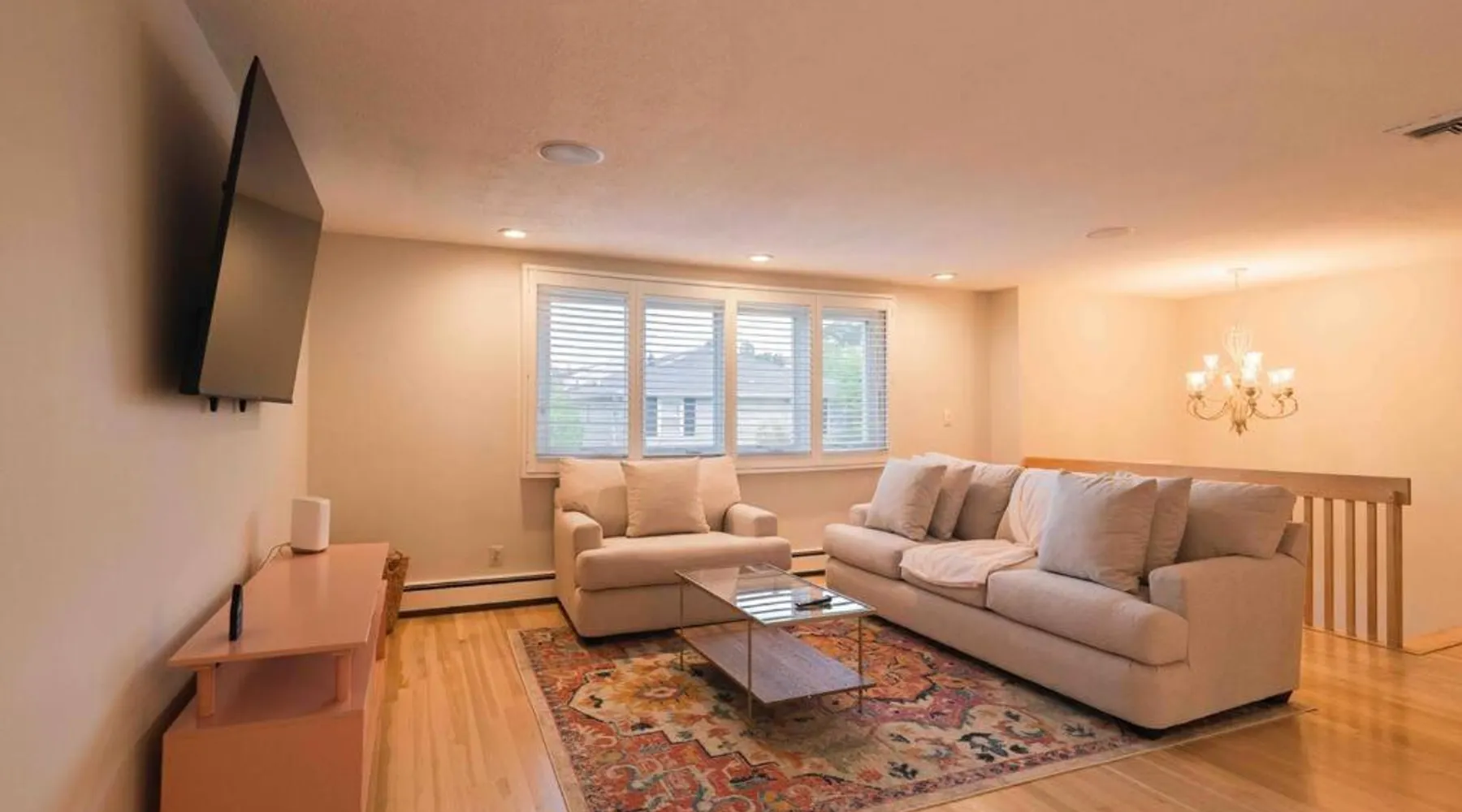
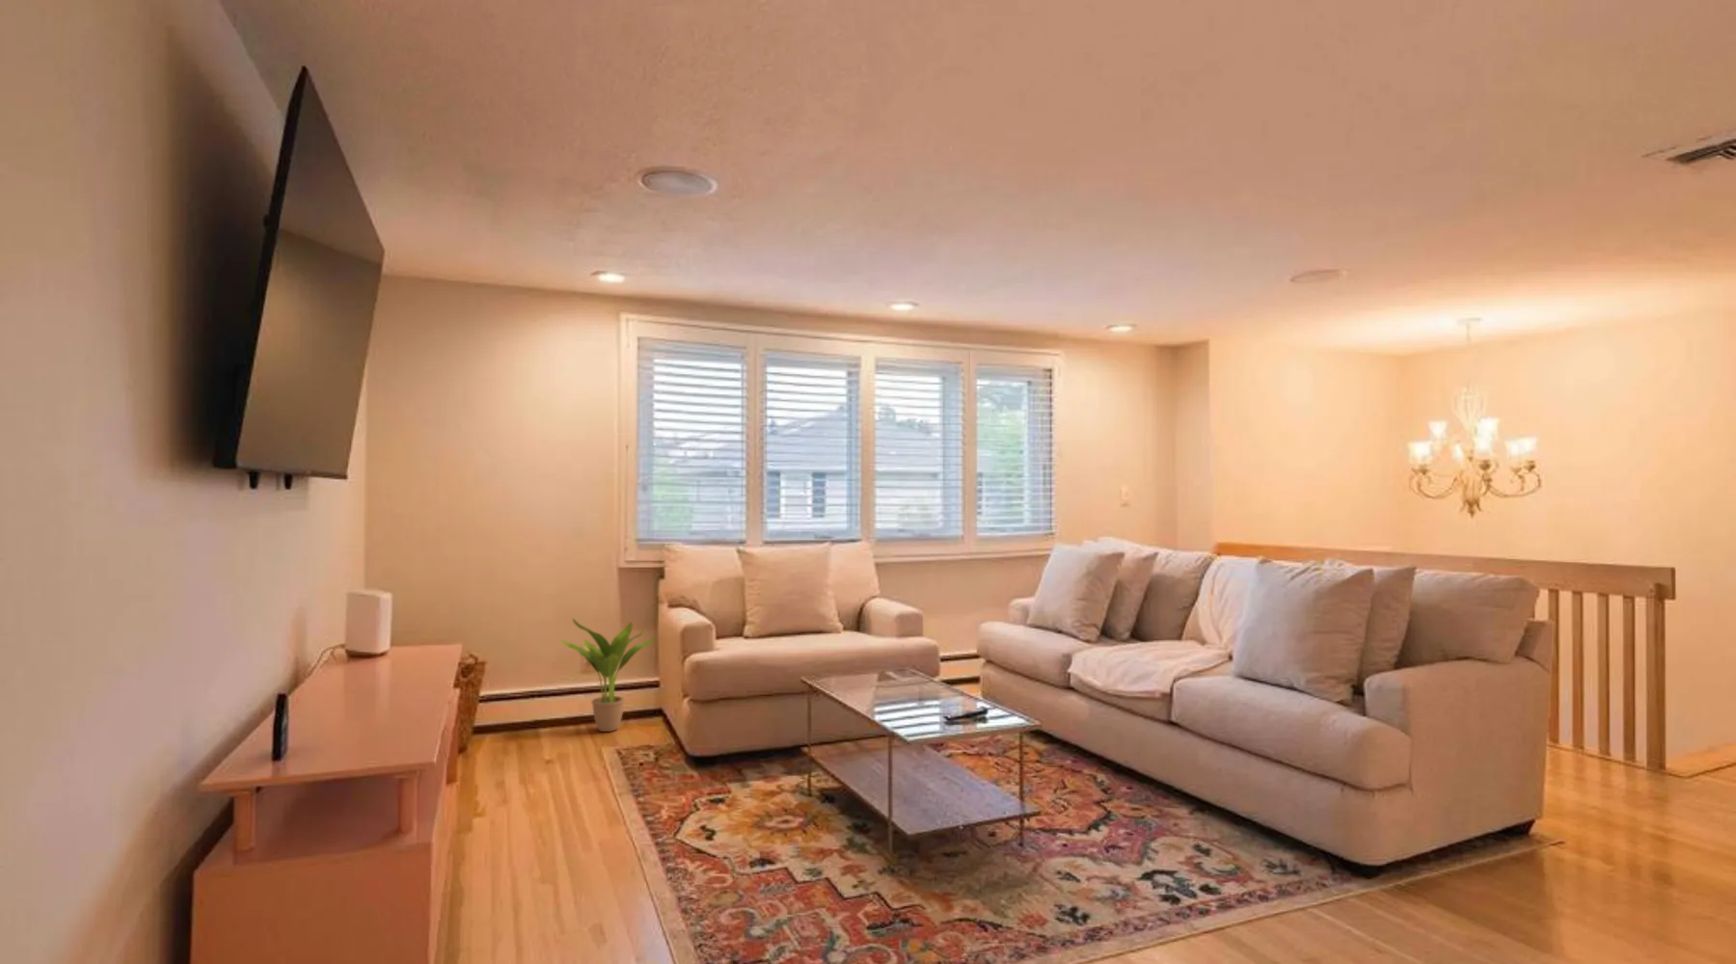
+ potted plant [559,617,659,732]
